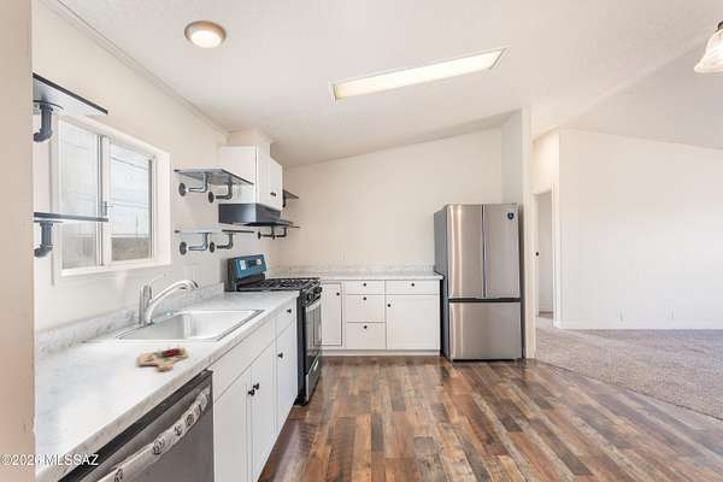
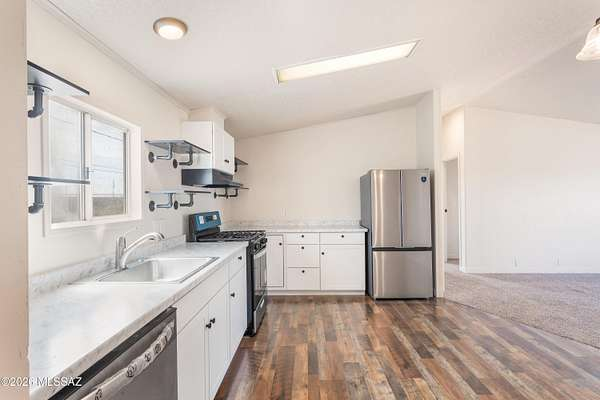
- cutting board [139,345,189,372]
